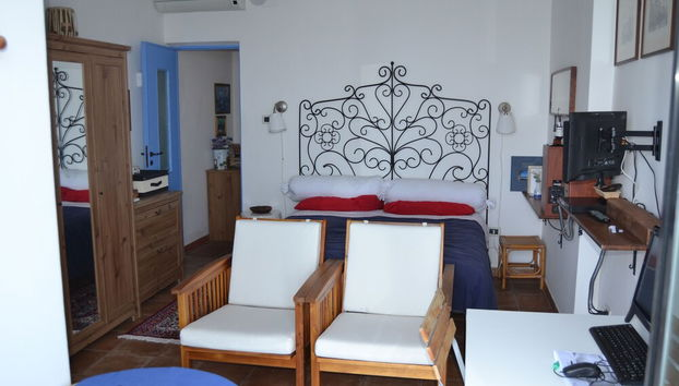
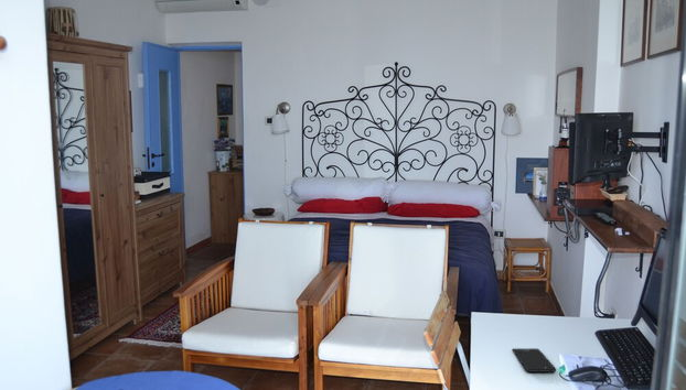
+ cell phone [512,347,557,373]
